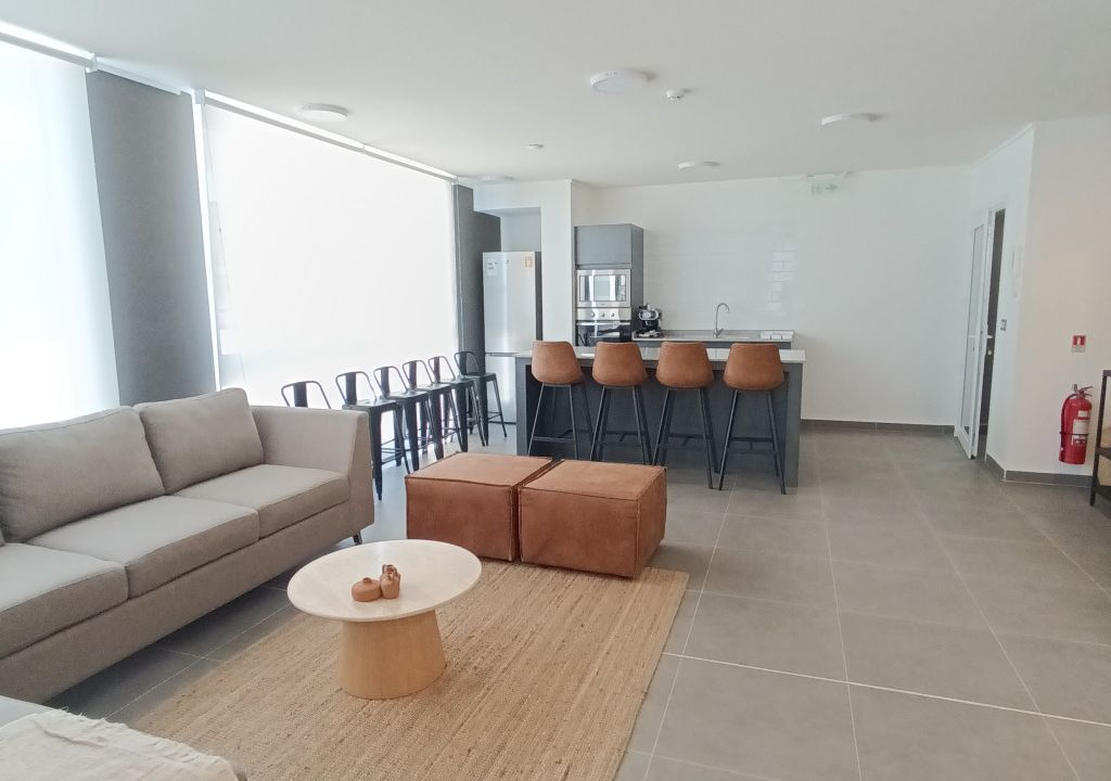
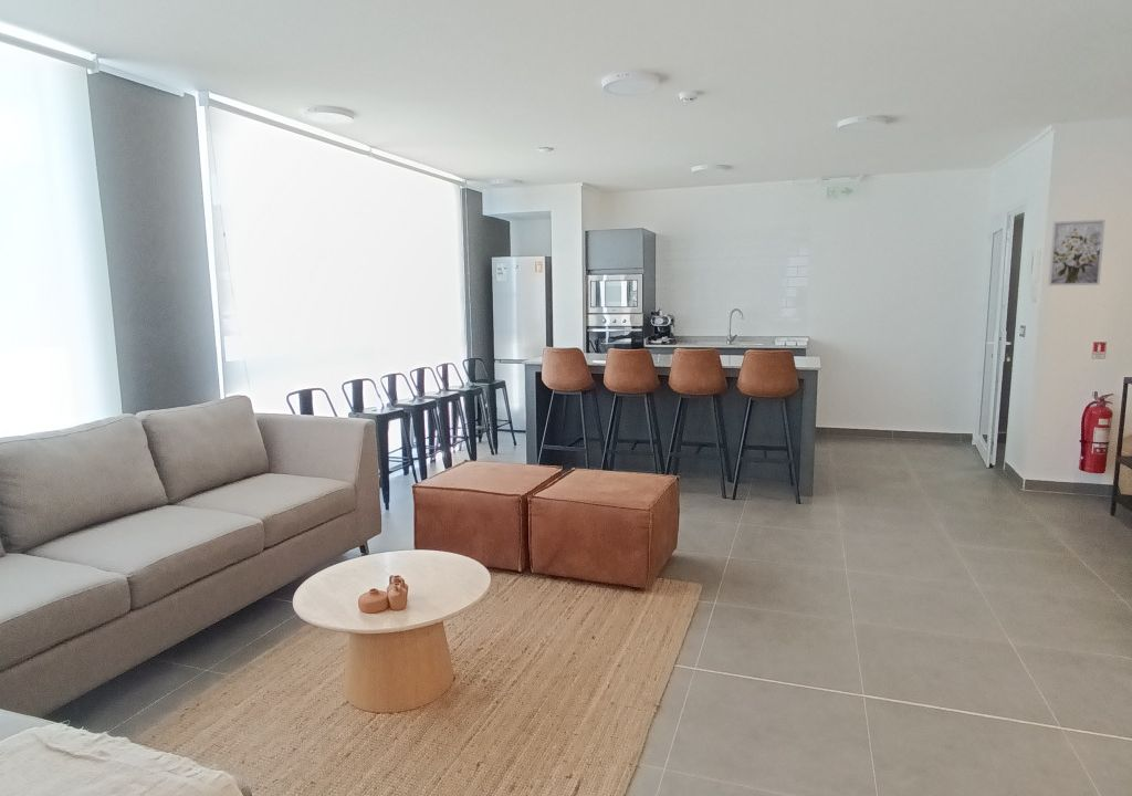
+ wall art [1047,219,1107,286]
